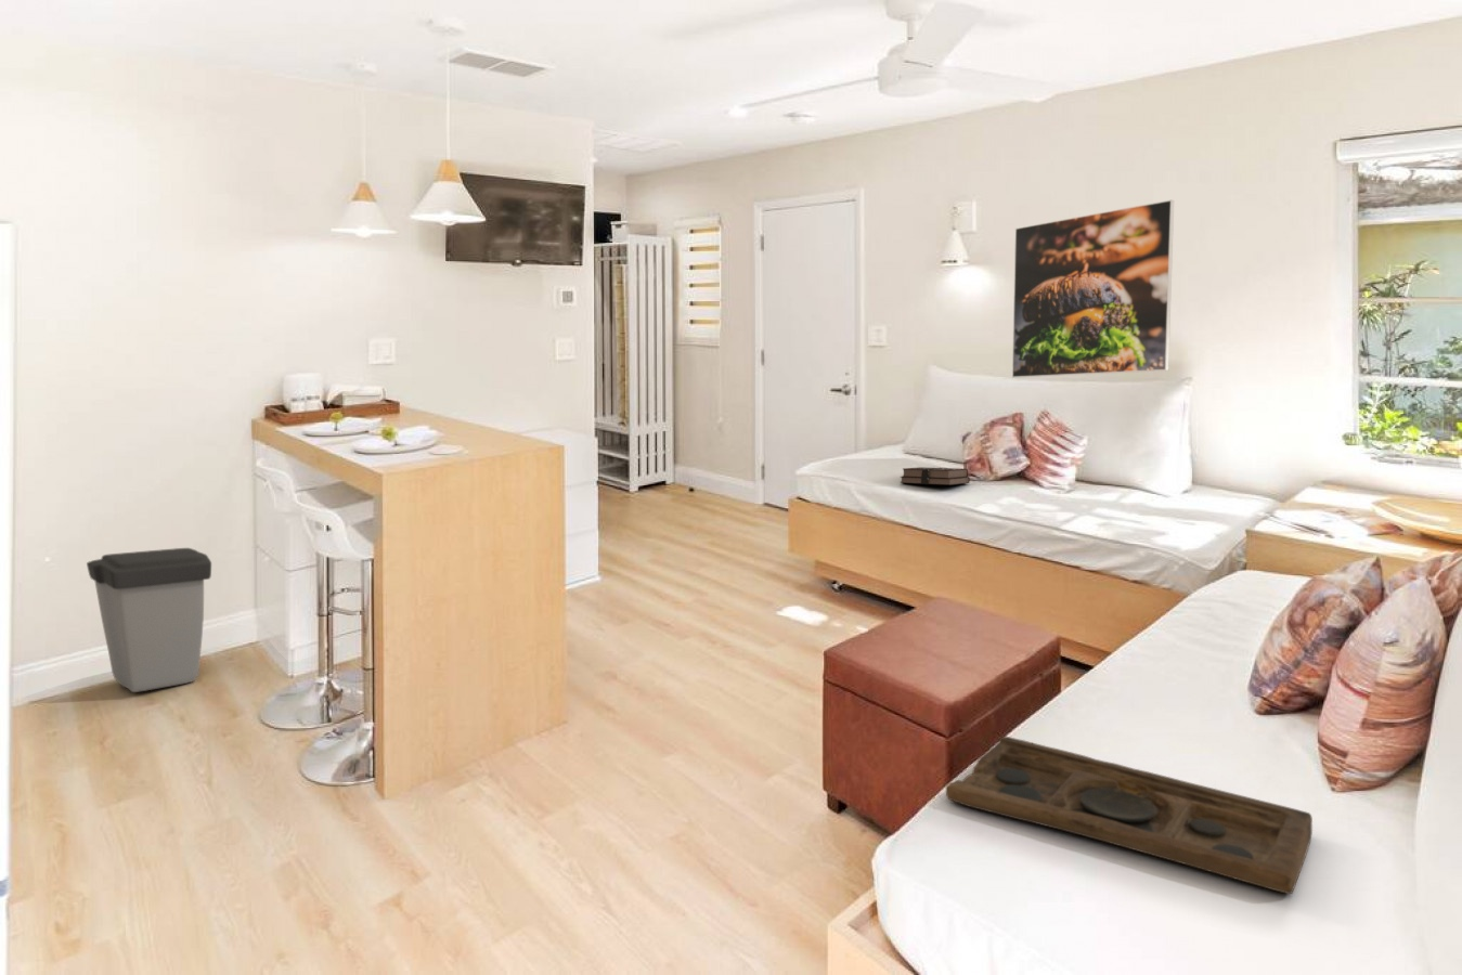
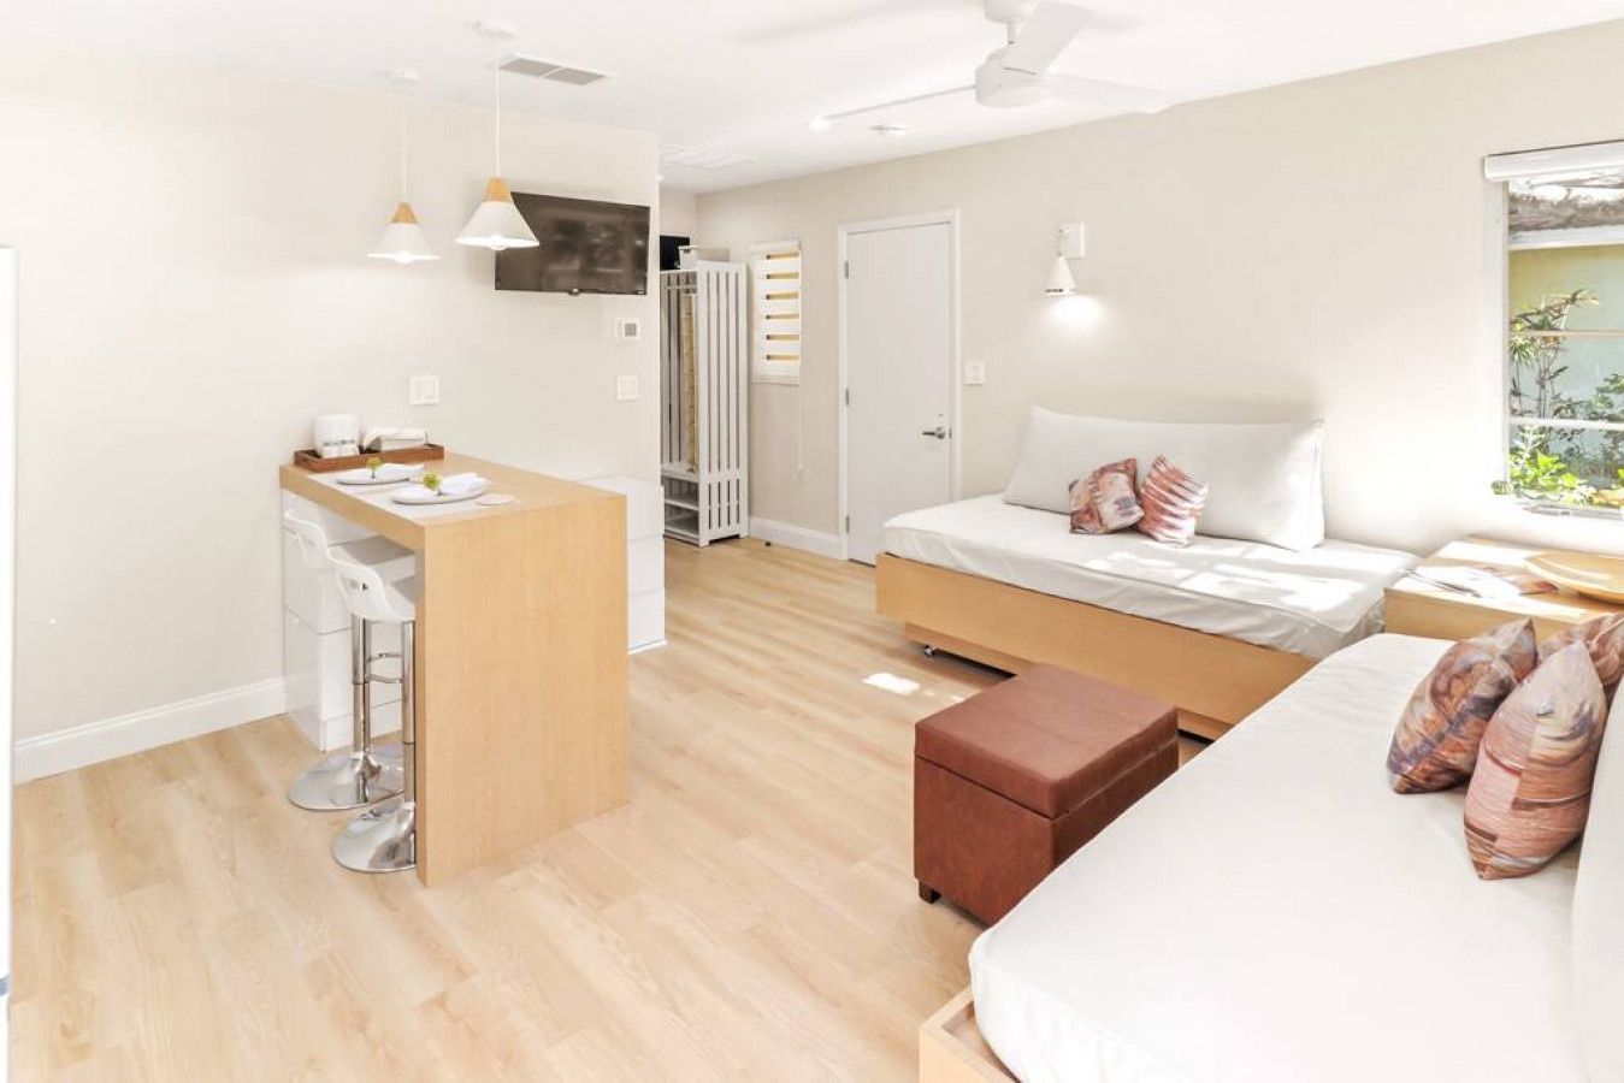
- trash can [86,547,212,693]
- decorative tray [945,736,1314,894]
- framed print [1011,199,1175,379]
- hardback book [899,466,971,486]
